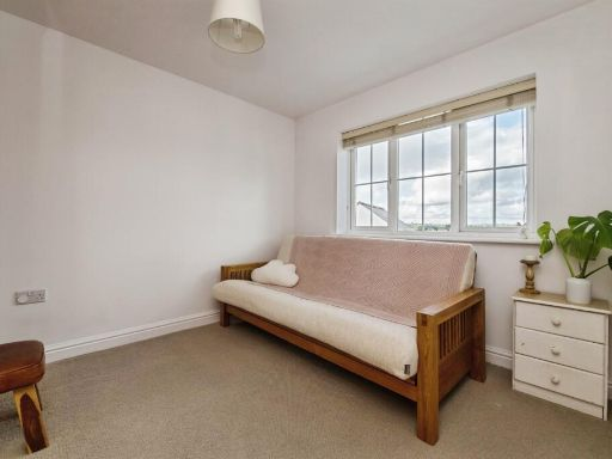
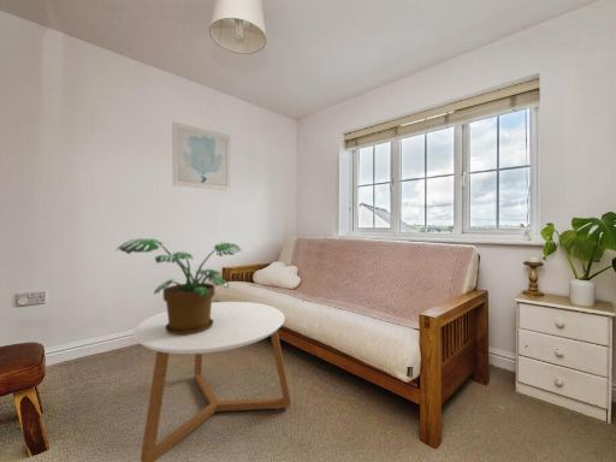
+ wall art [171,120,232,191]
+ coffee table [132,301,292,462]
+ potted plant [114,237,242,336]
